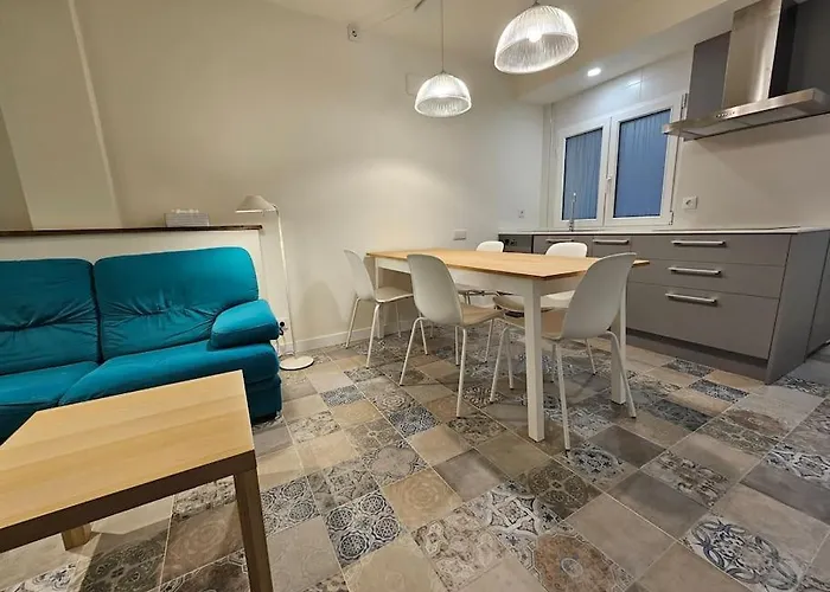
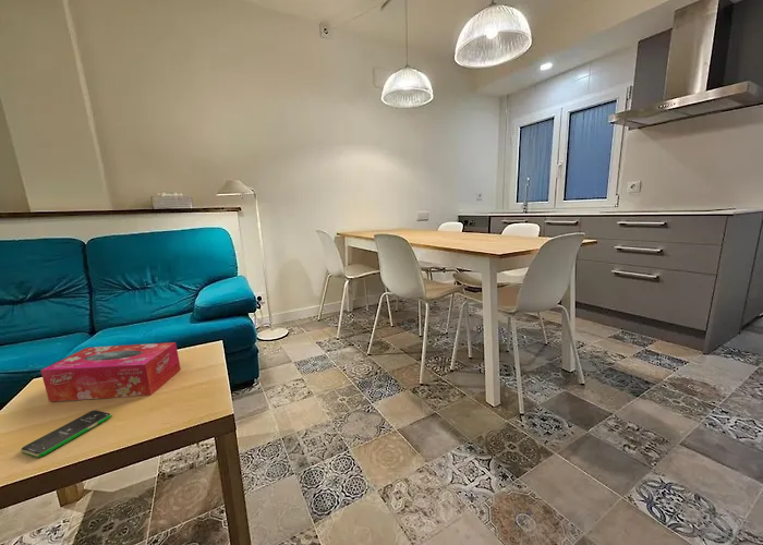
+ smartphone [20,409,112,458]
+ tissue box [39,341,182,403]
